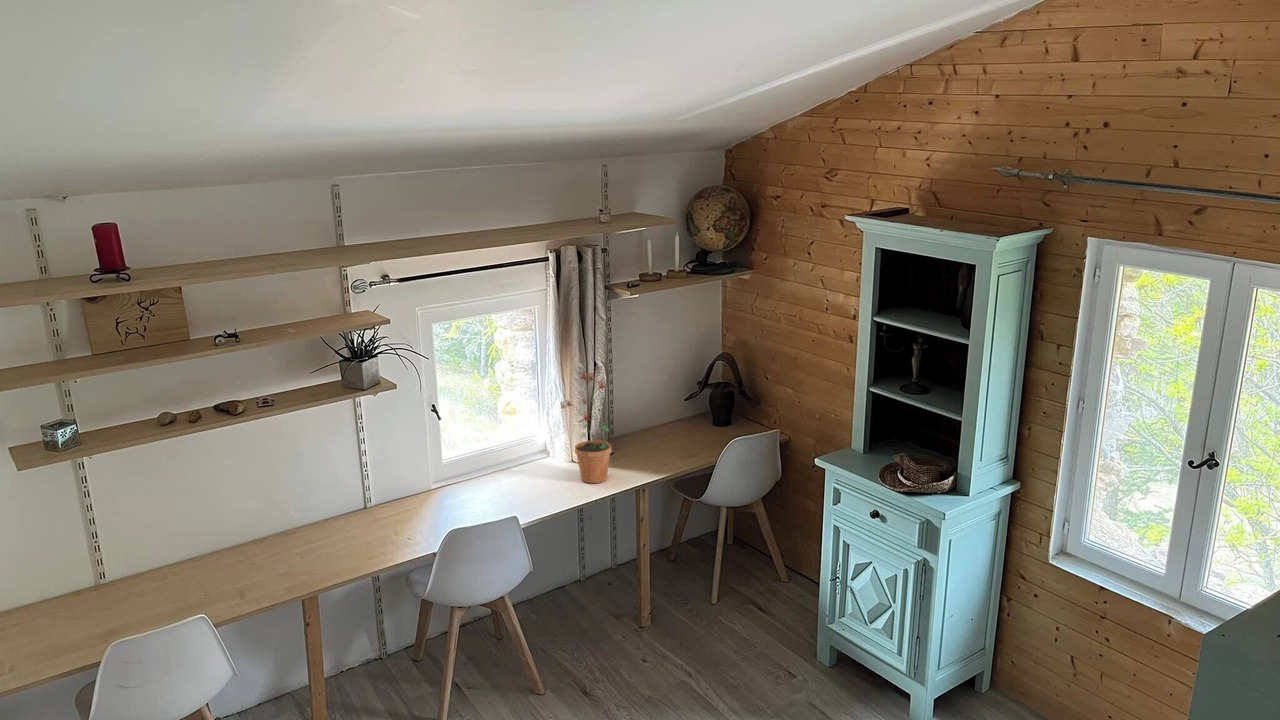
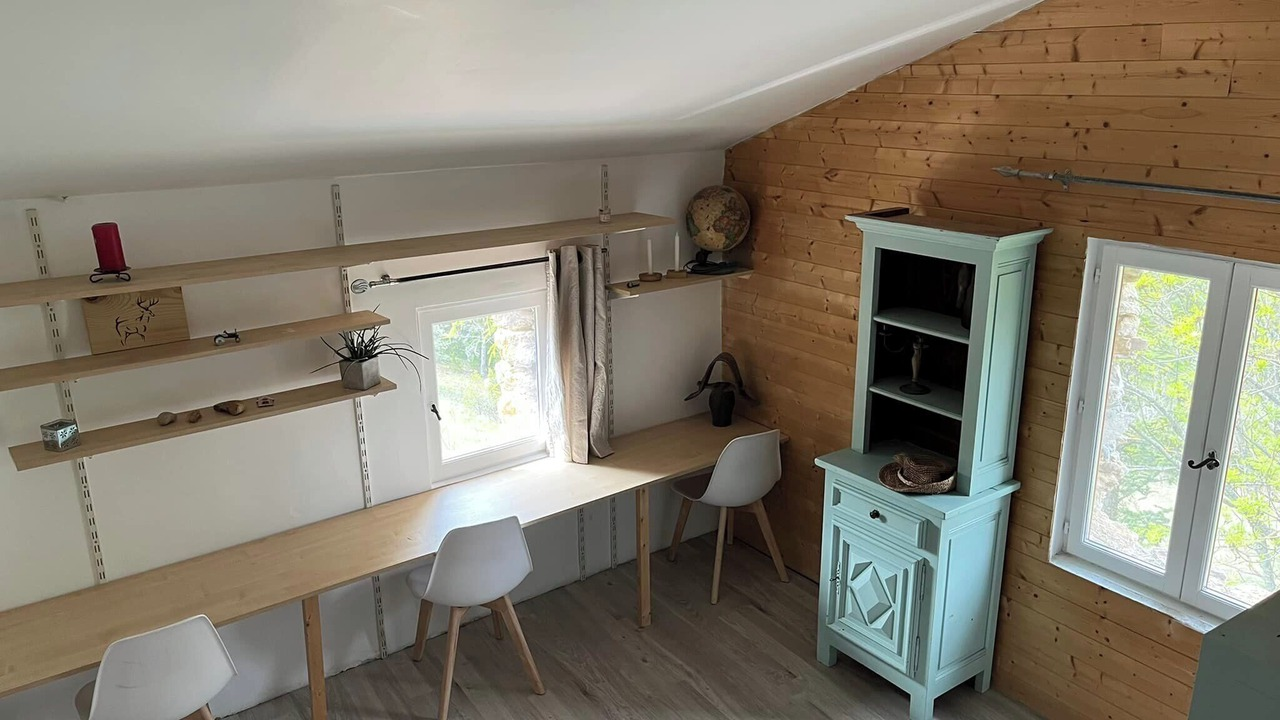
- potted plant [559,370,612,484]
